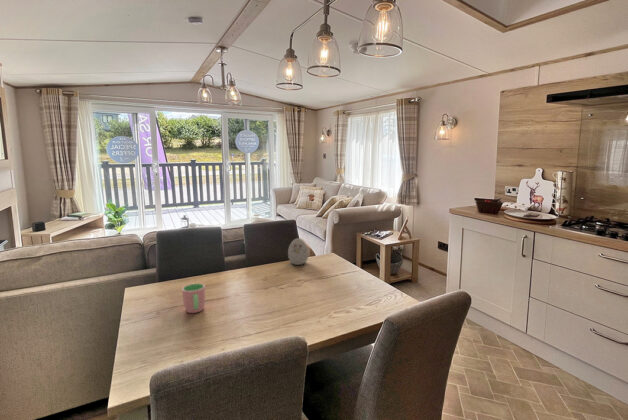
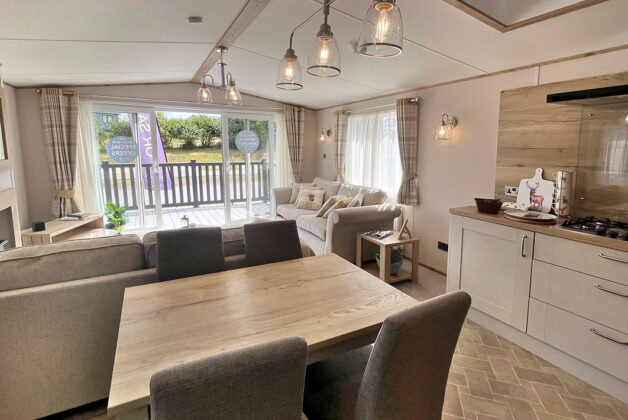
- decorative egg [287,237,310,266]
- cup [181,282,206,314]
